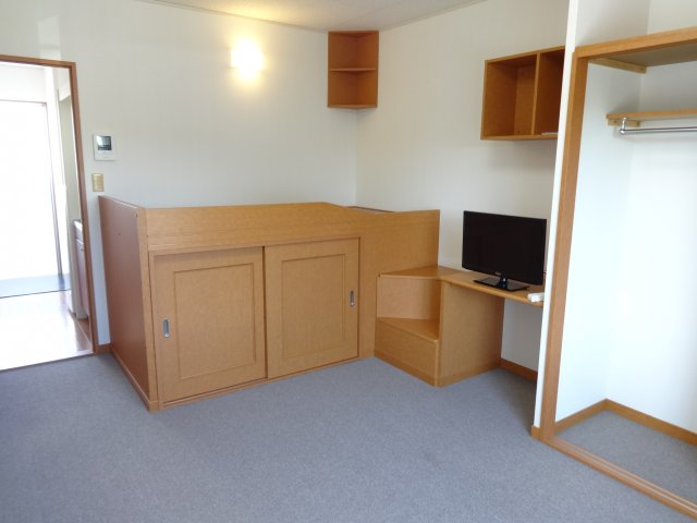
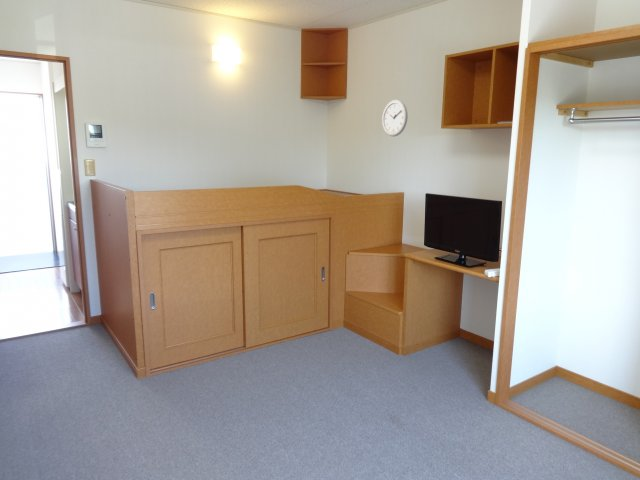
+ wall clock [381,99,408,137]
